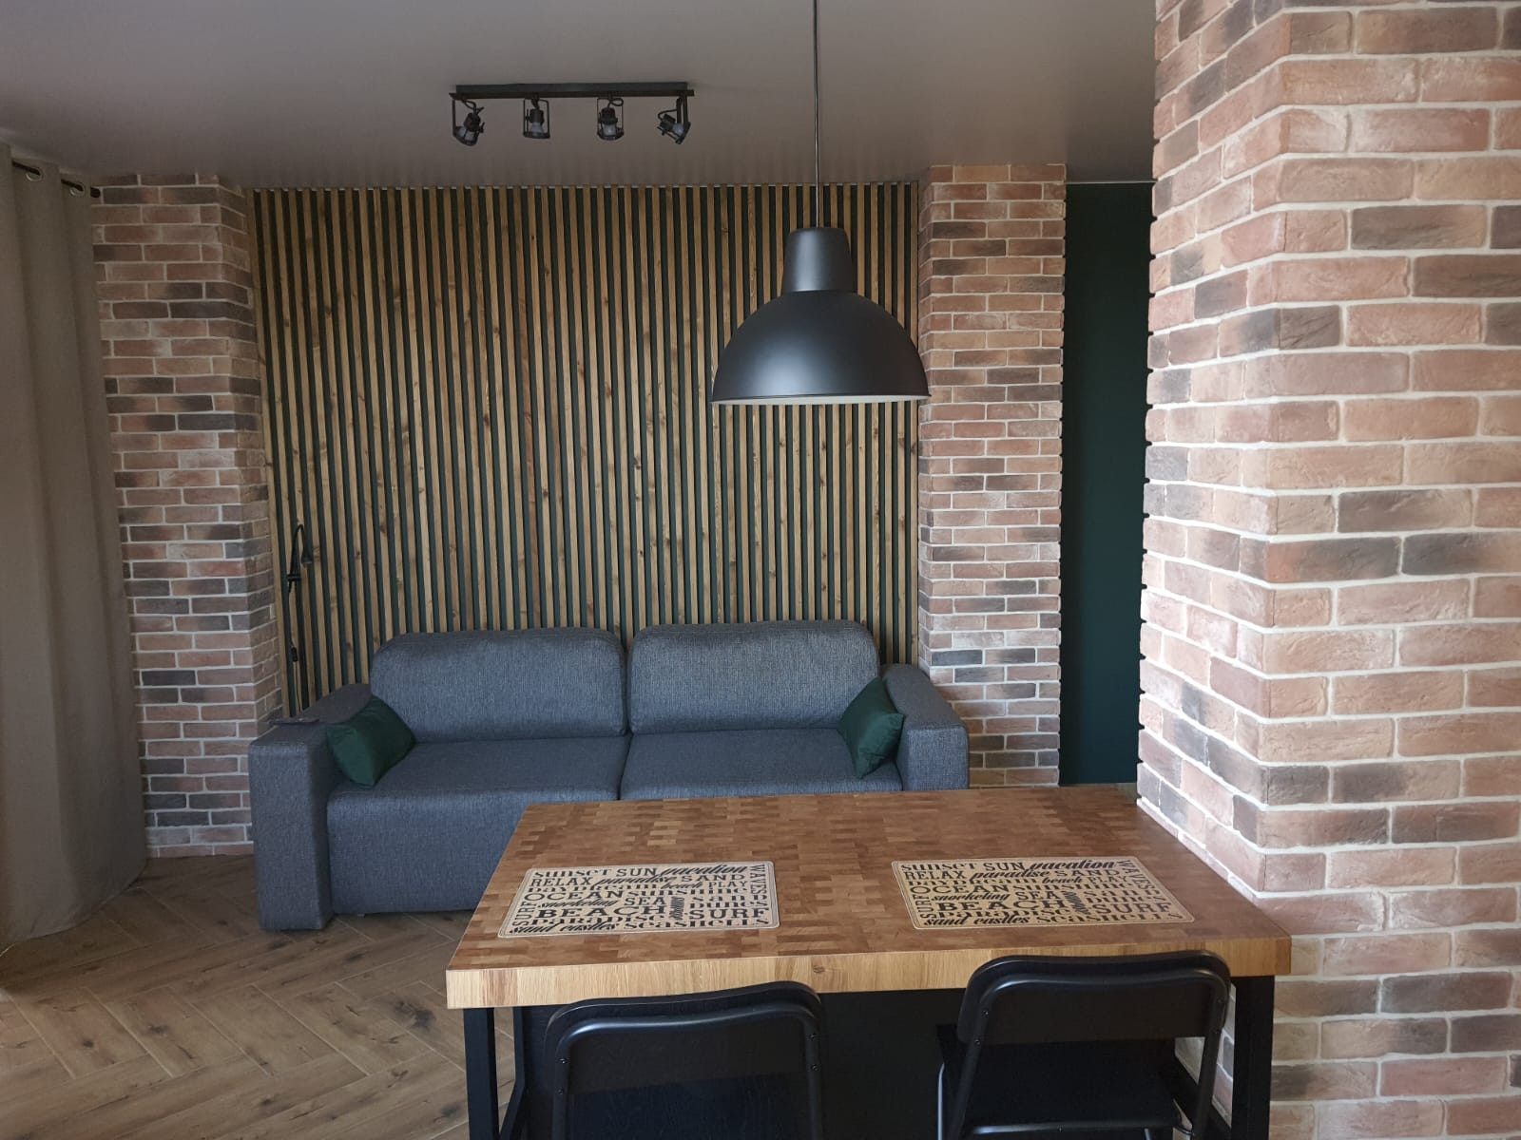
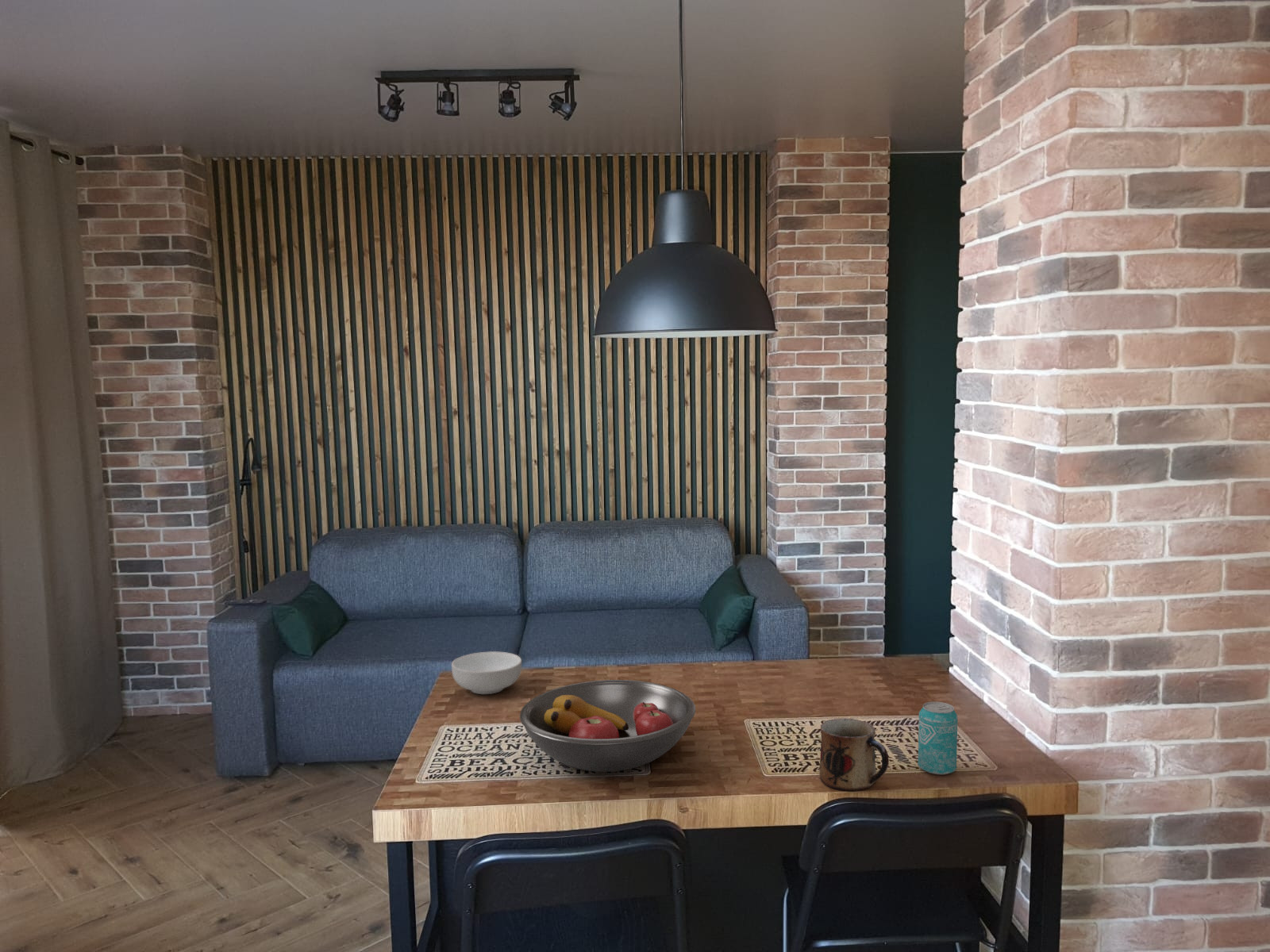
+ fruit bowl [519,679,696,773]
+ beverage can [917,701,959,776]
+ cereal bowl [451,651,522,695]
+ mug [819,718,890,792]
